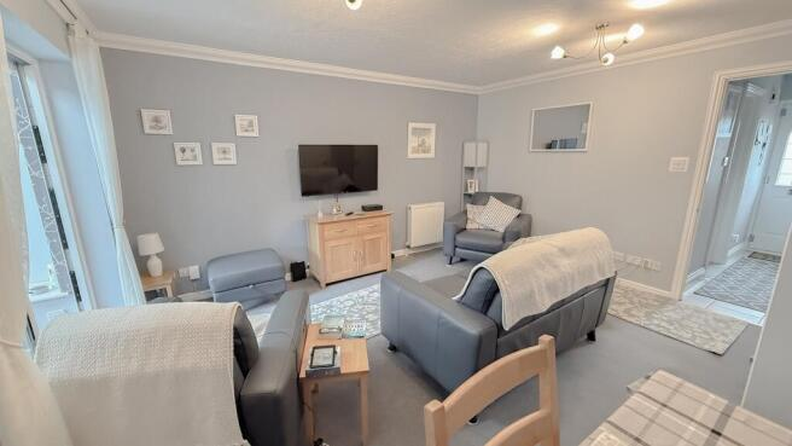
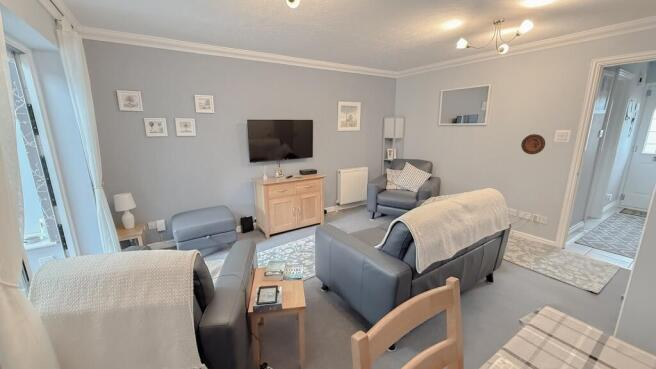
+ decorative plate [520,133,546,155]
